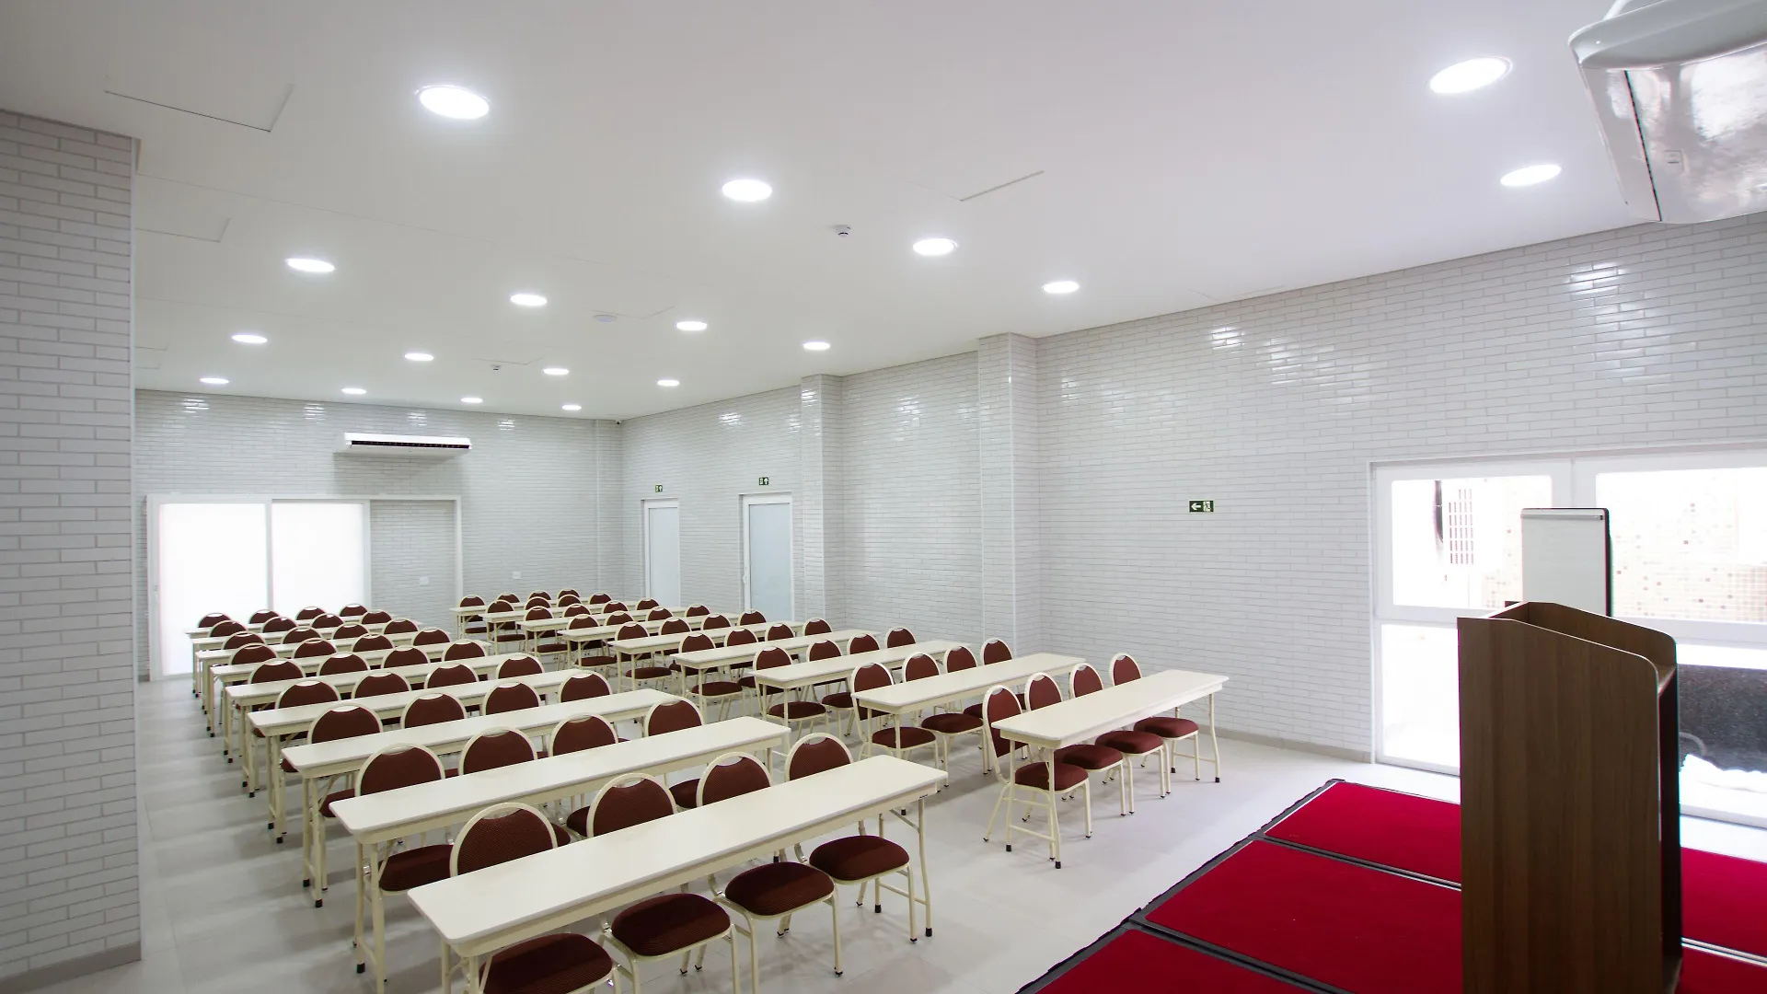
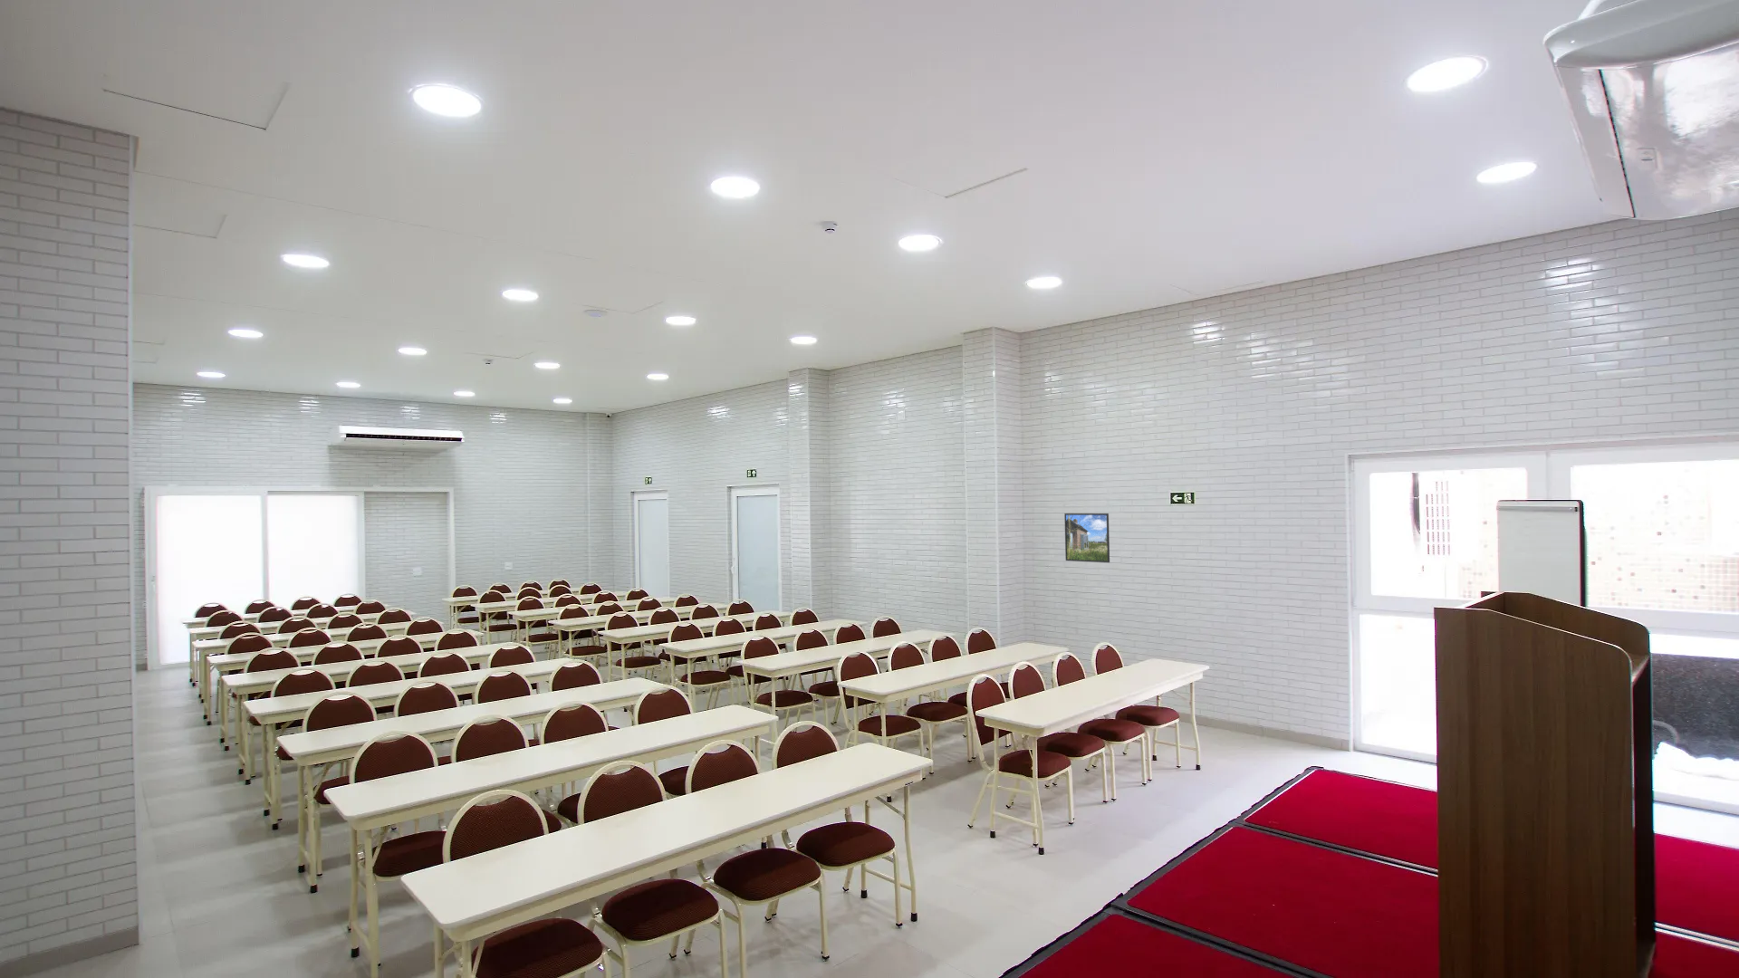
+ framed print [1063,512,1111,564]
